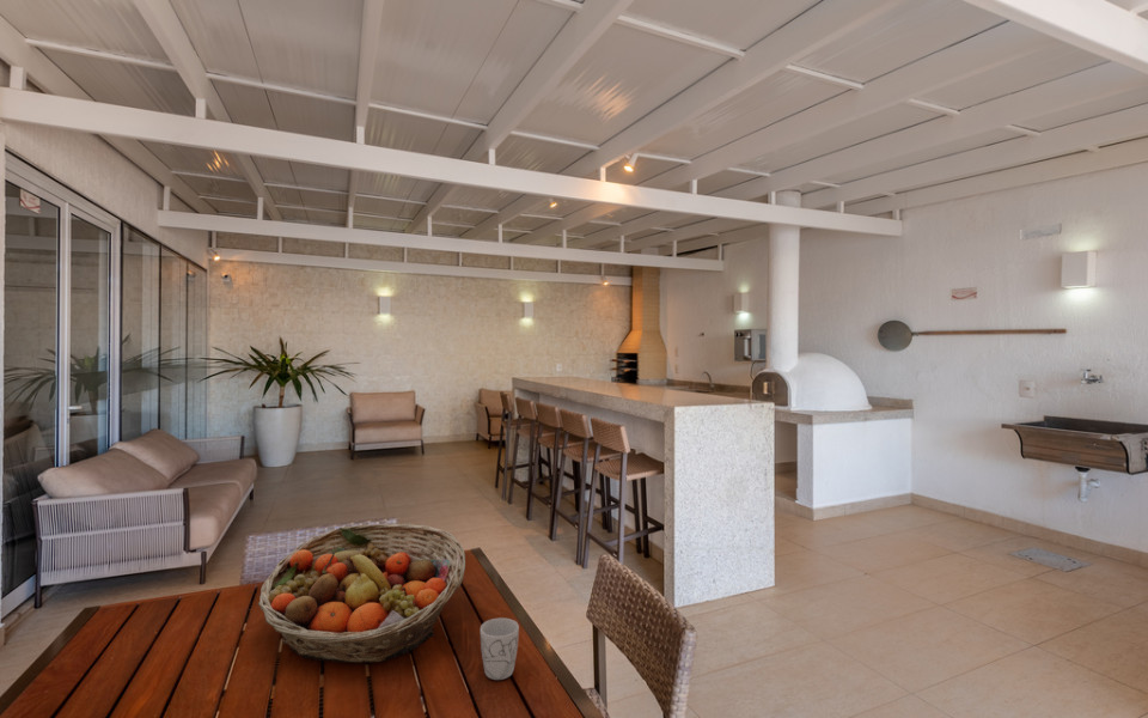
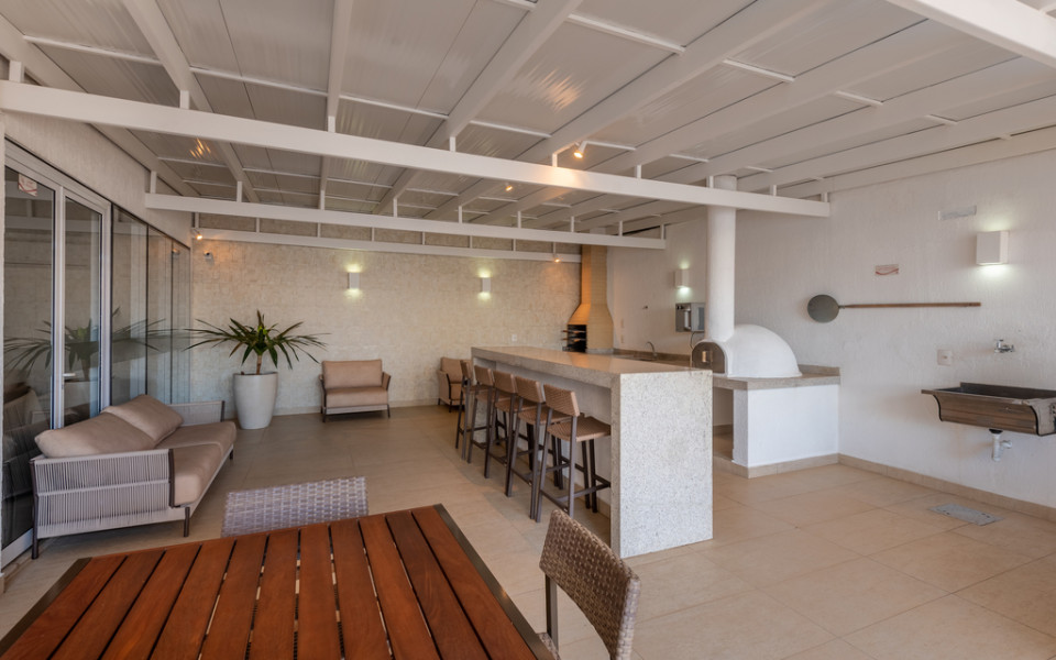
- mug [480,616,520,681]
- fruit basket [257,523,466,664]
